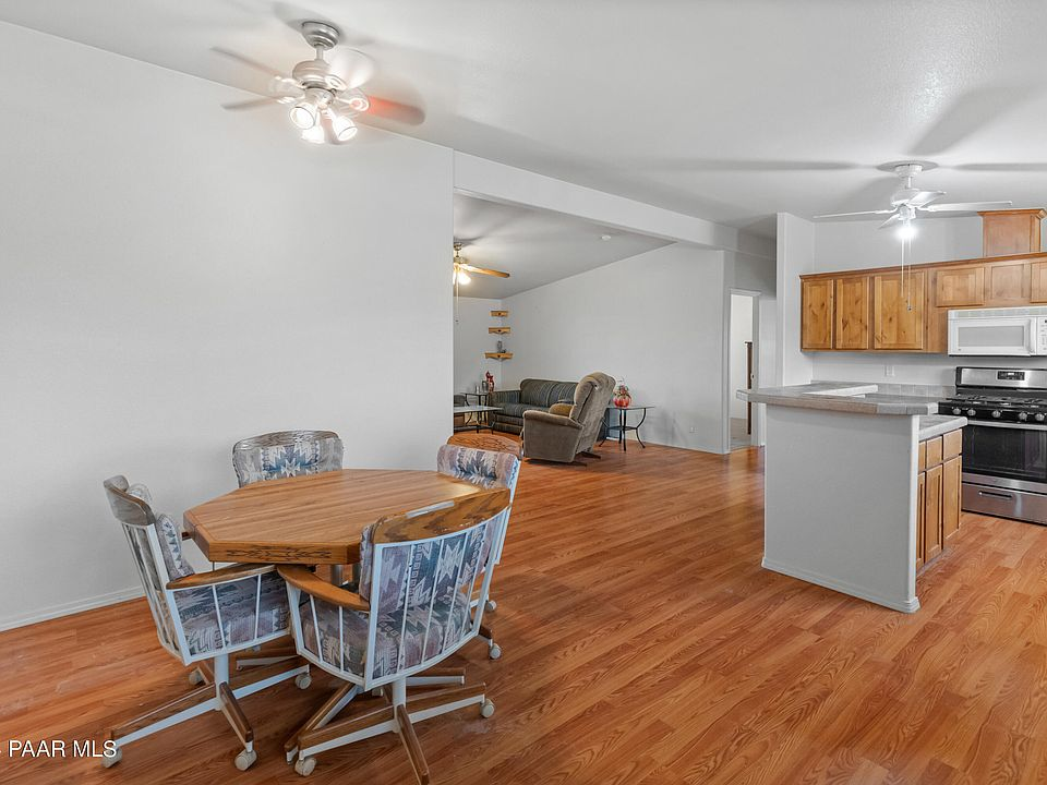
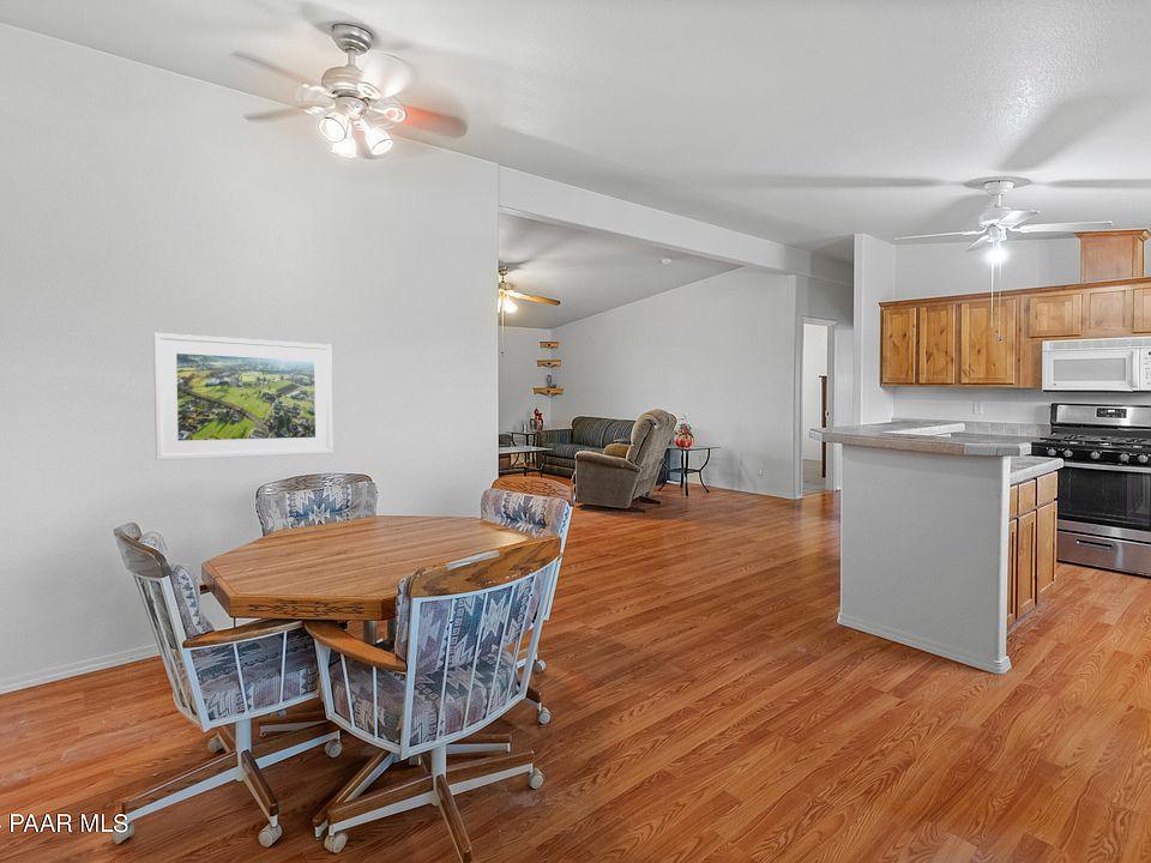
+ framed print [152,332,333,461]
